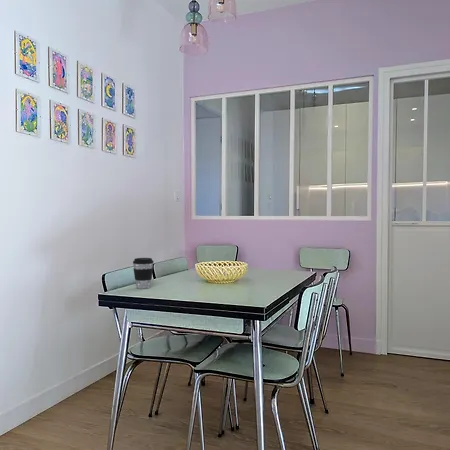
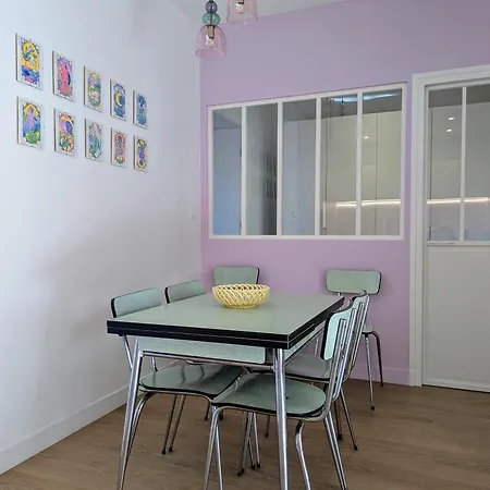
- coffee cup [132,257,154,290]
